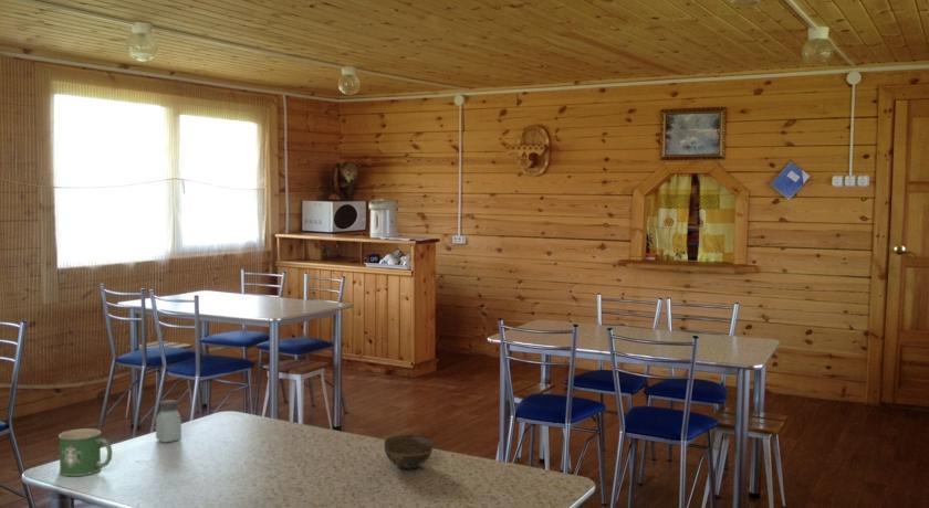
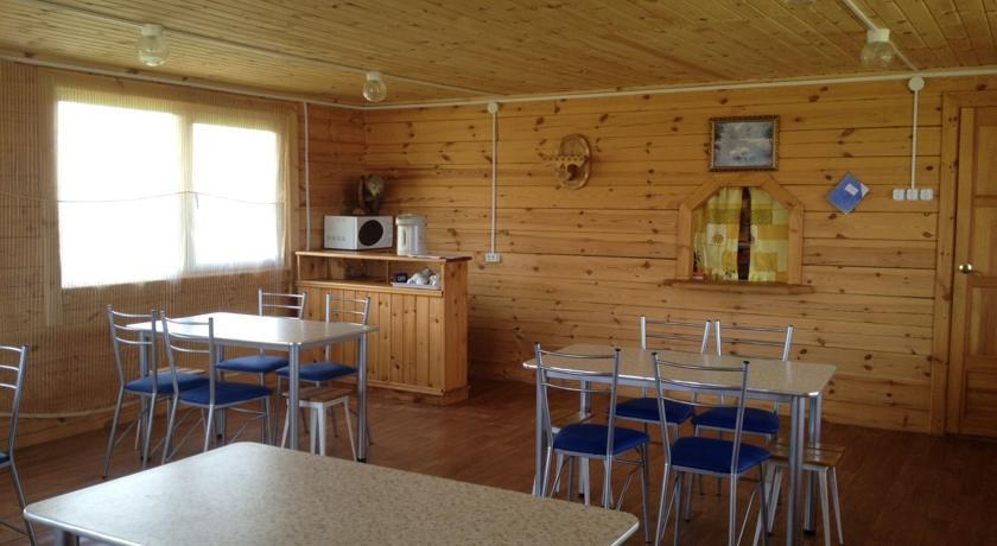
- saltshaker [155,399,182,444]
- mug [58,427,113,477]
- cup [383,433,435,470]
